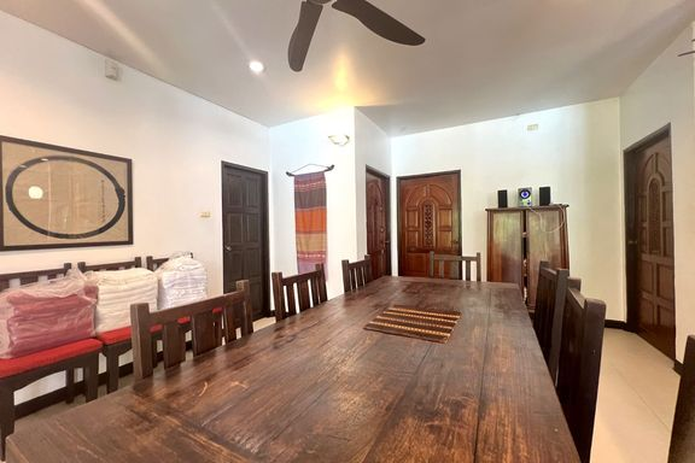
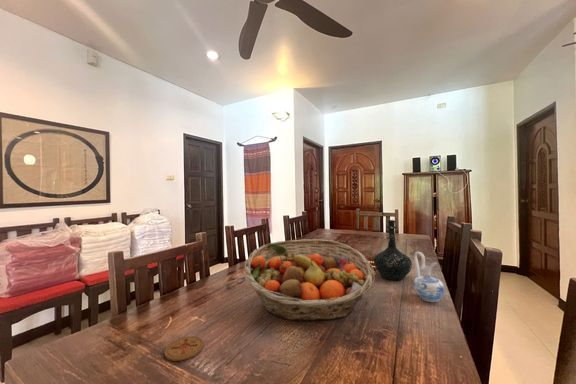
+ ceramic pitcher [412,251,445,303]
+ fruit basket [243,238,376,322]
+ coaster [164,335,204,362]
+ bottle [373,219,413,281]
